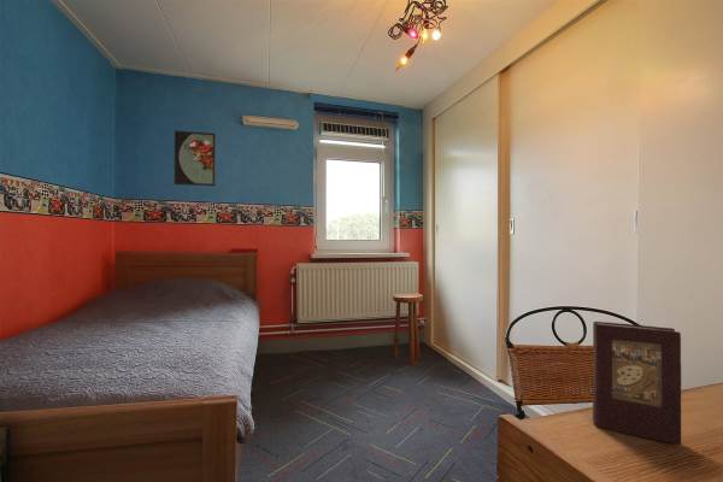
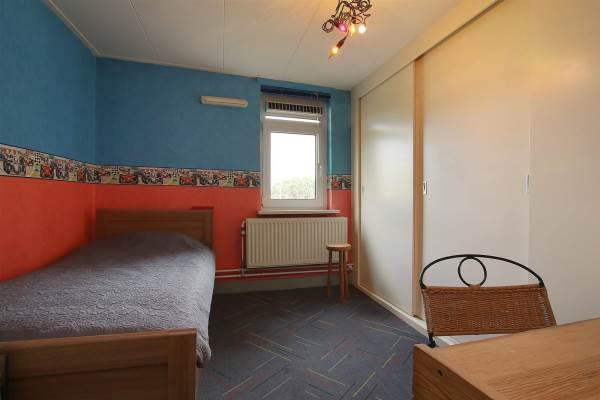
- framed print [174,129,217,187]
- book [592,321,682,446]
